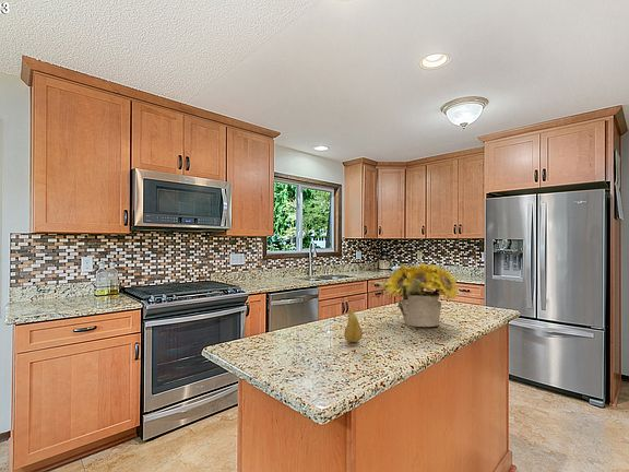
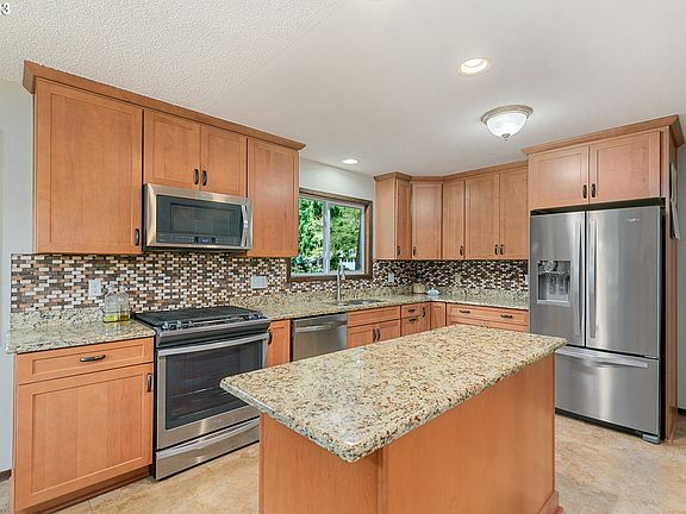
- sunflower [373,262,460,328]
- fruit [343,308,364,343]
